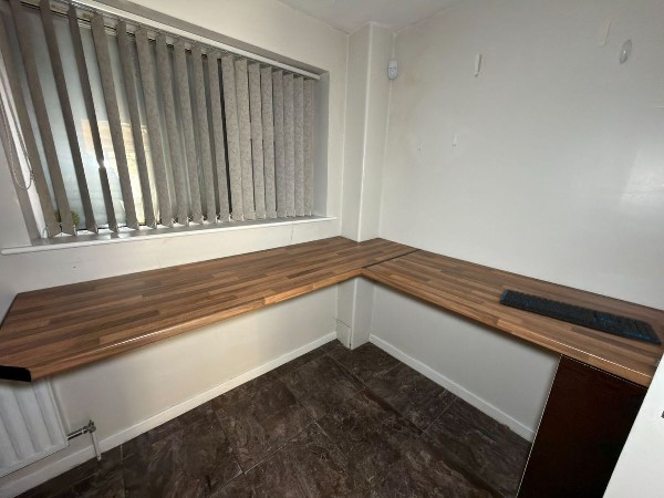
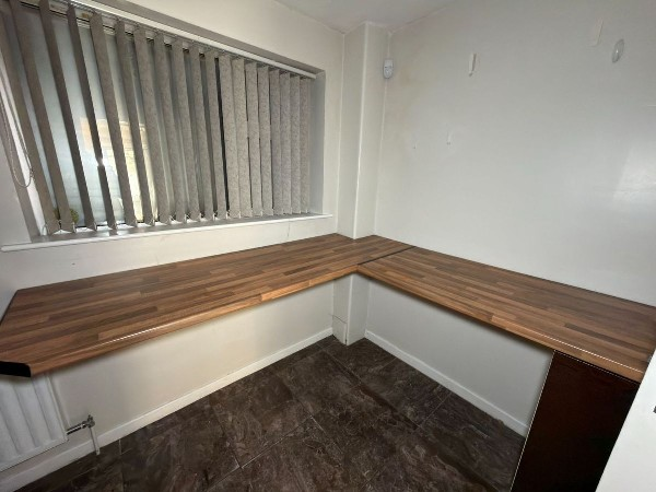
- keyboard [498,288,663,347]
